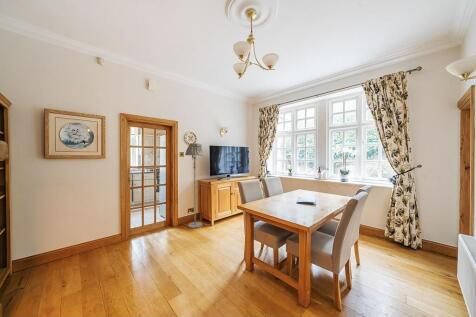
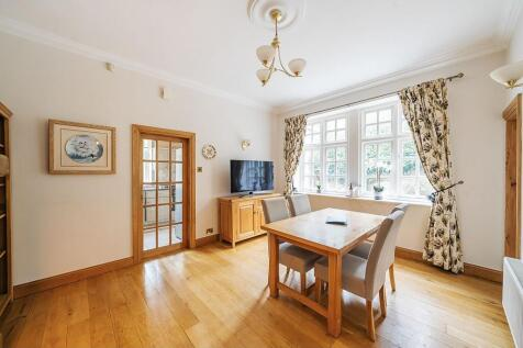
- floor lamp [184,142,205,229]
